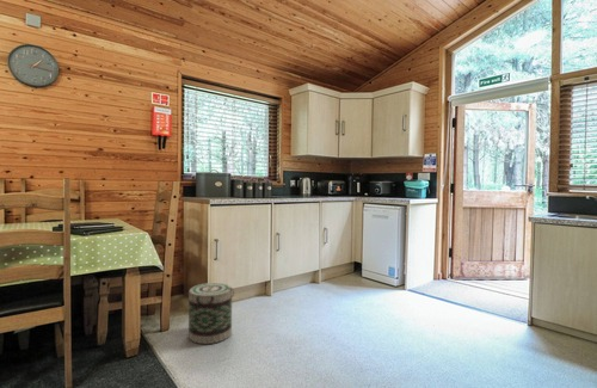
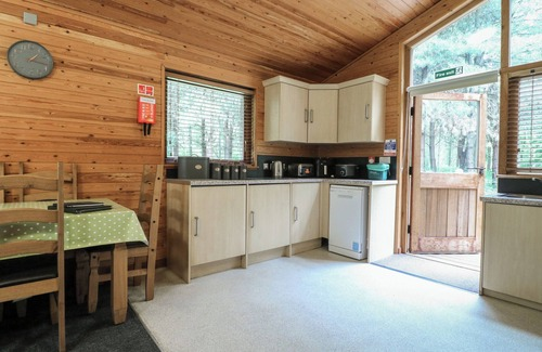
- basket [187,282,235,345]
